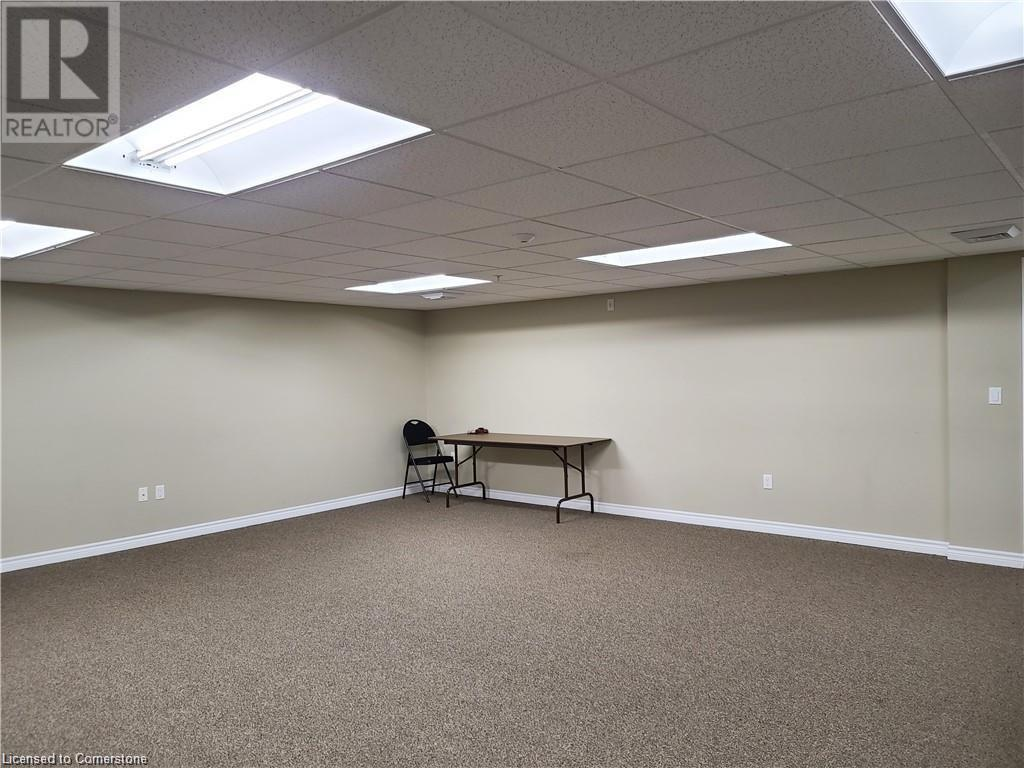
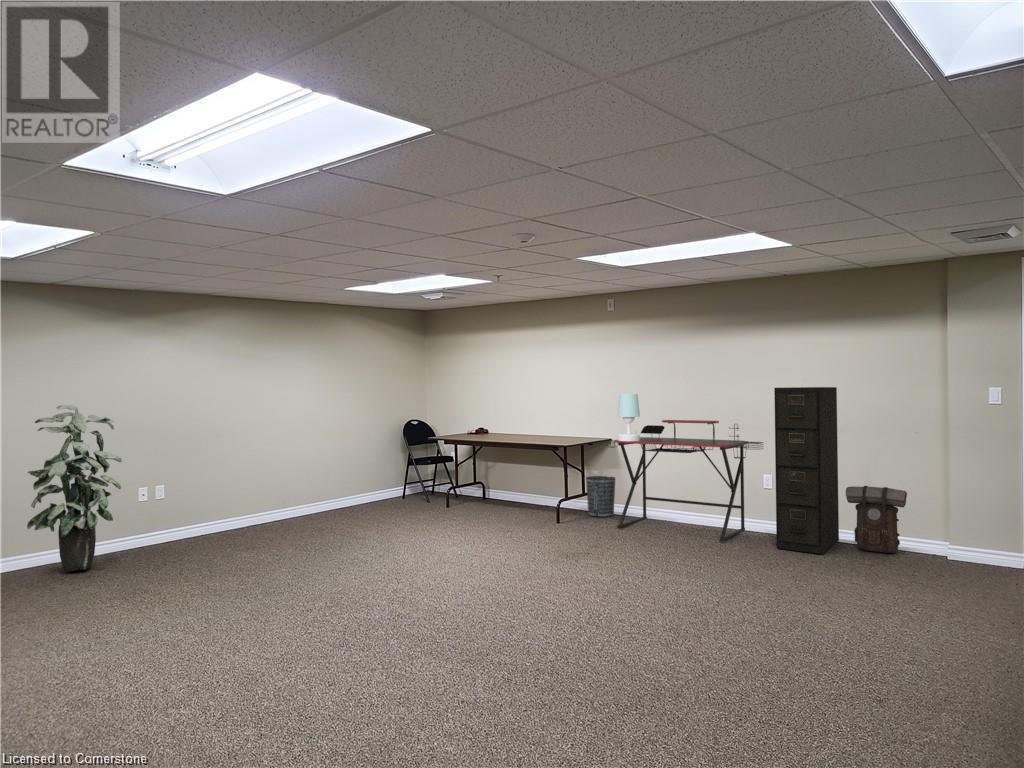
+ table lamp [616,393,641,441]
+ backpack [845,485,908,554]
+ filing cabinet [773,386,840,555]
+ indoor plant [26,404,123,572]
+ wastebasket [585,475,616,518]
+ desk [606,419,765,542]
